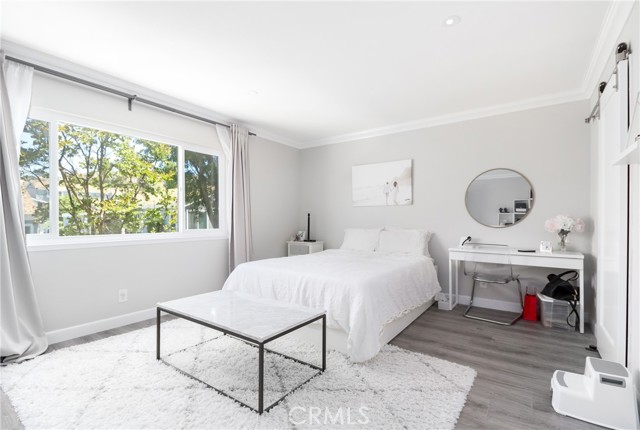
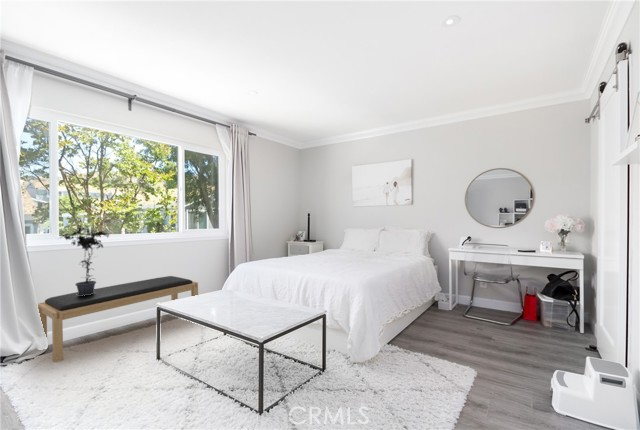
+ potted plant [57,224,110,296]
+ bench [37,275,199,363]
